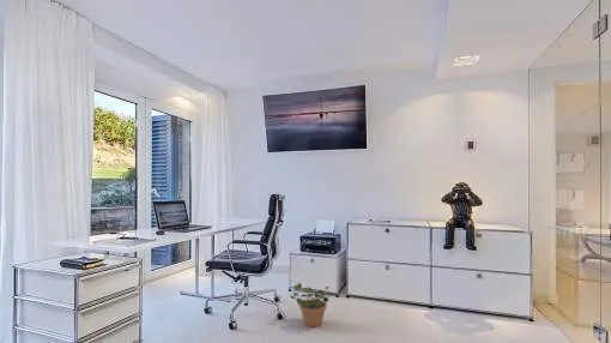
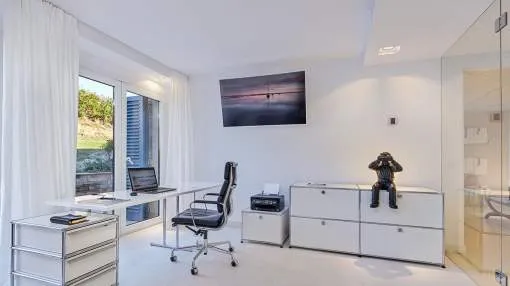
- potted plant [289,282,333,329]
